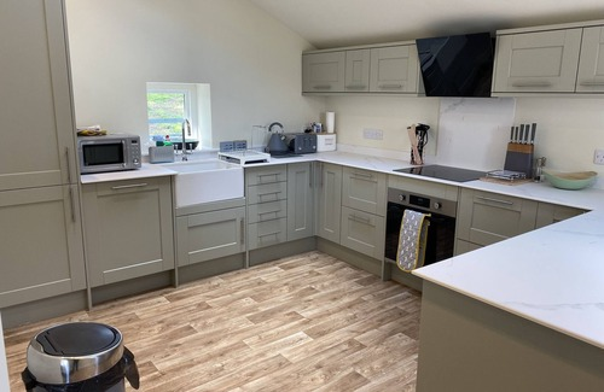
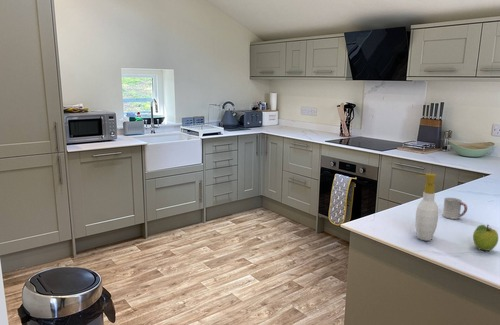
+ cup [442,197,468,220]
+ soap bottle [414,173,439,242]
+ fruit [472,224,499,252]
